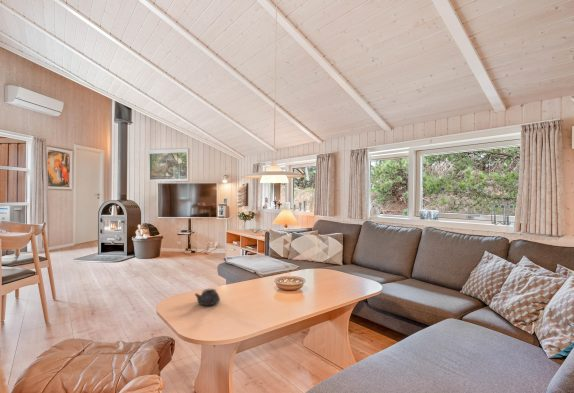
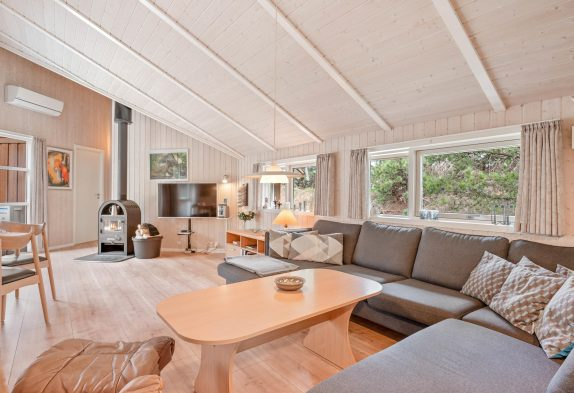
- teapot [194,288,221,306]
